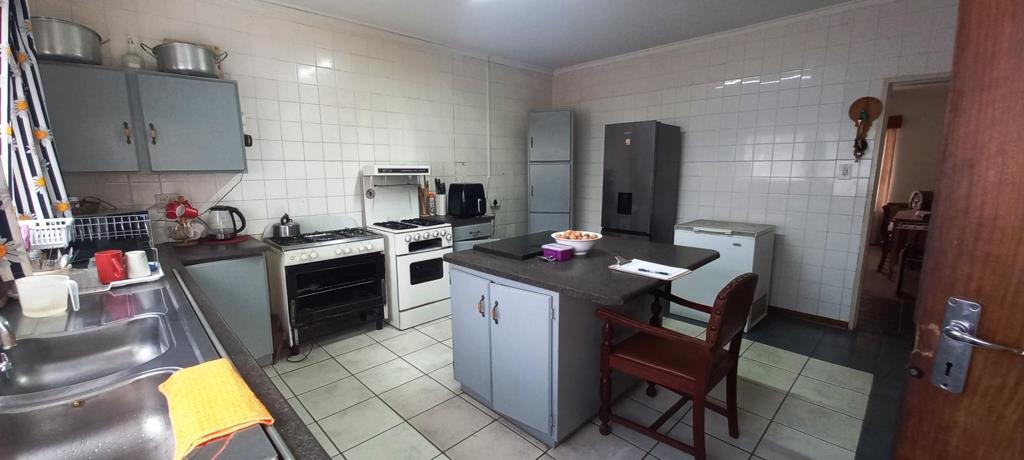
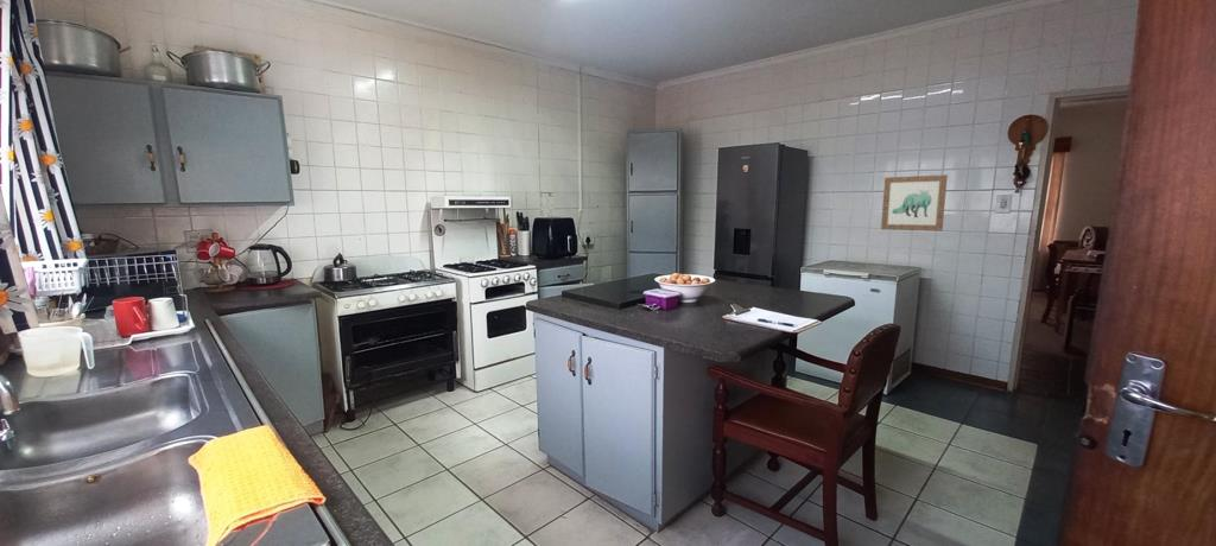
+ wall art [880,173,949,233]
